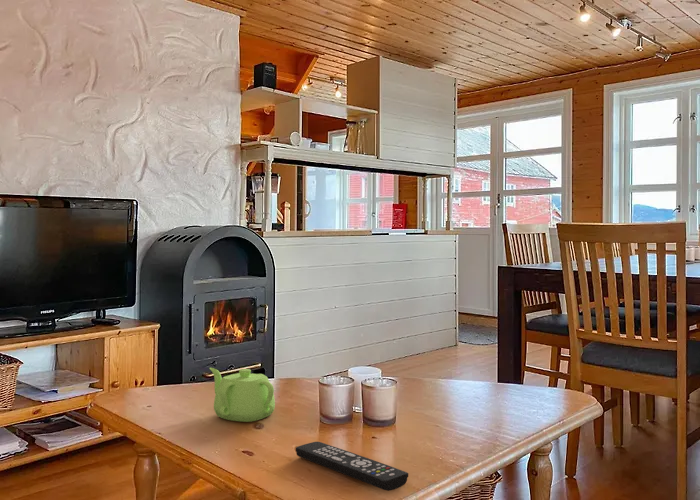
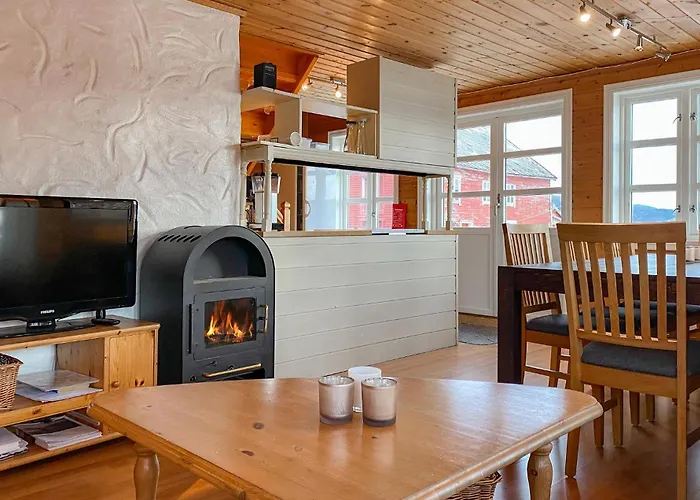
- remote control [295,441,409,492]
- teapot [209,367,276,423]
